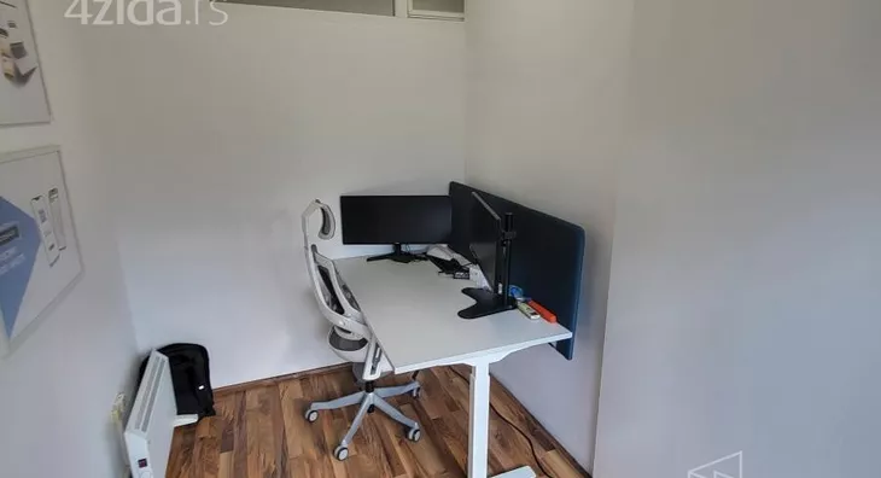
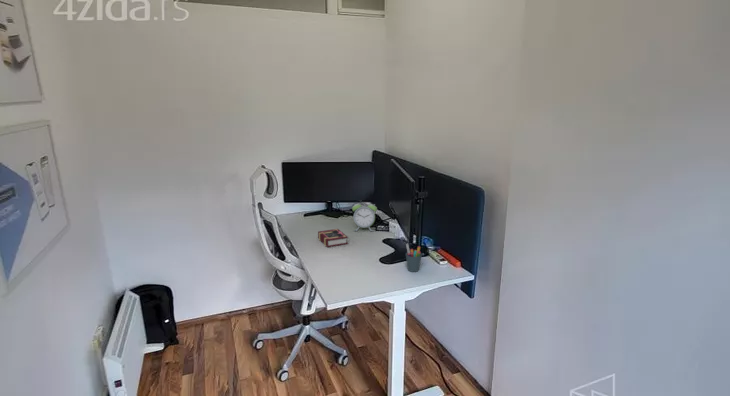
+ book [317,228,349,248]
+ alarm clock [351,201,378,232]
+ pen holder [405,243,423,273]
